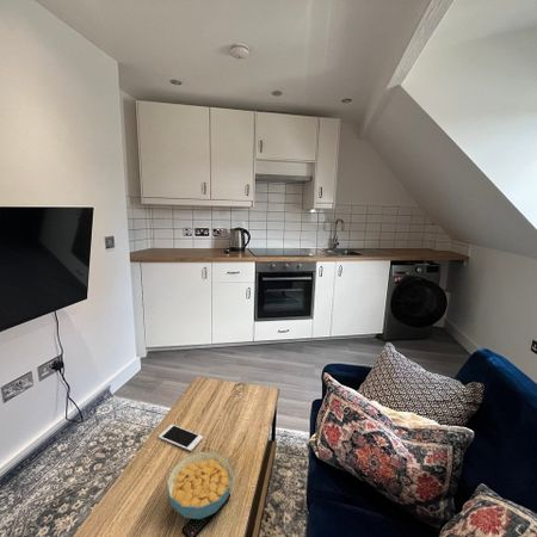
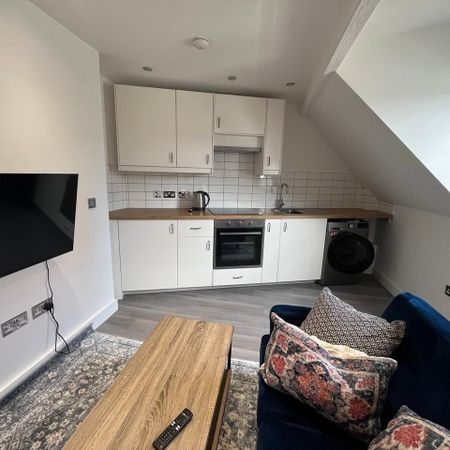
- cell phone [158,424,204,452]
- cereal bowl [166,450,235,520]
